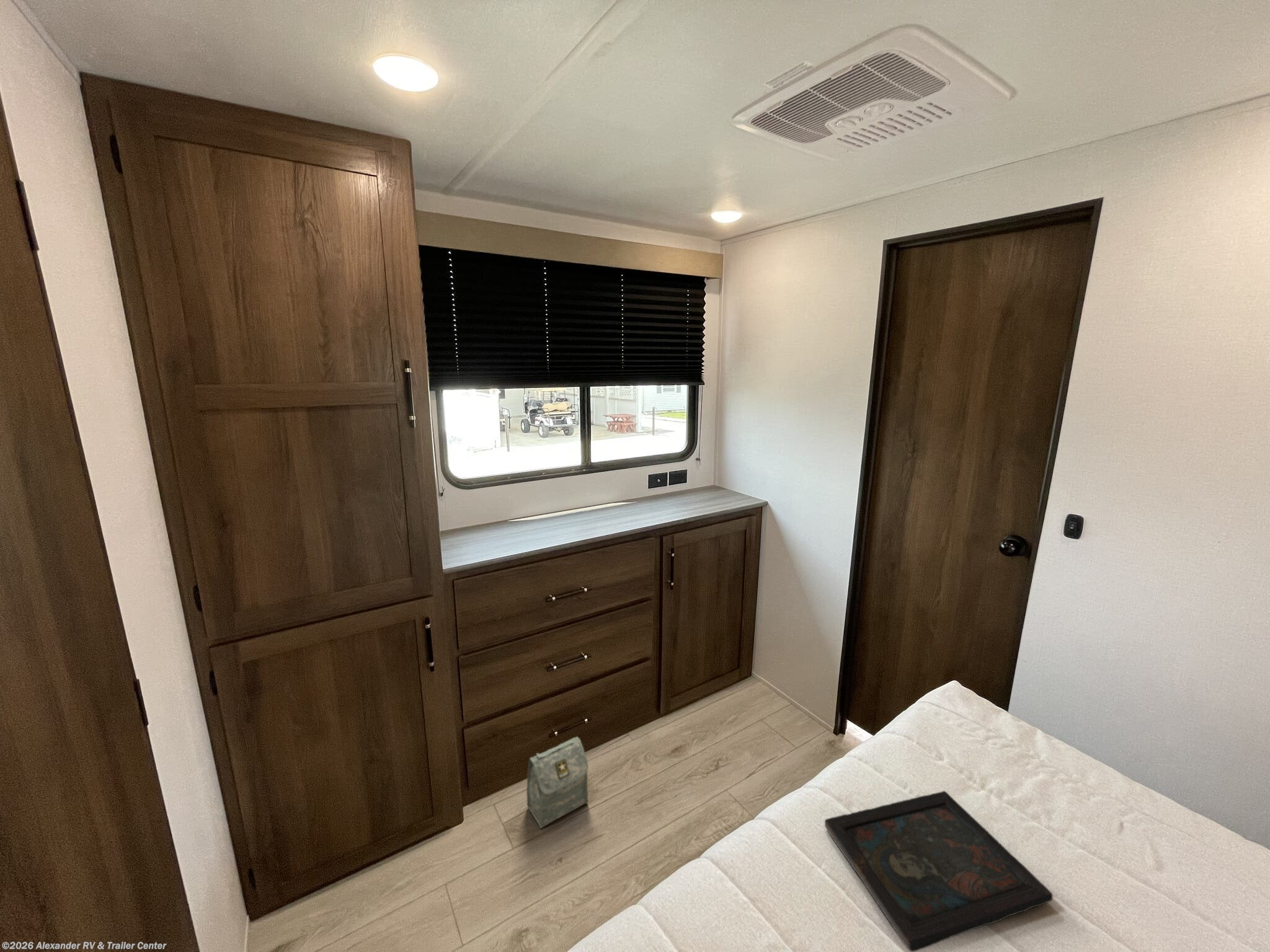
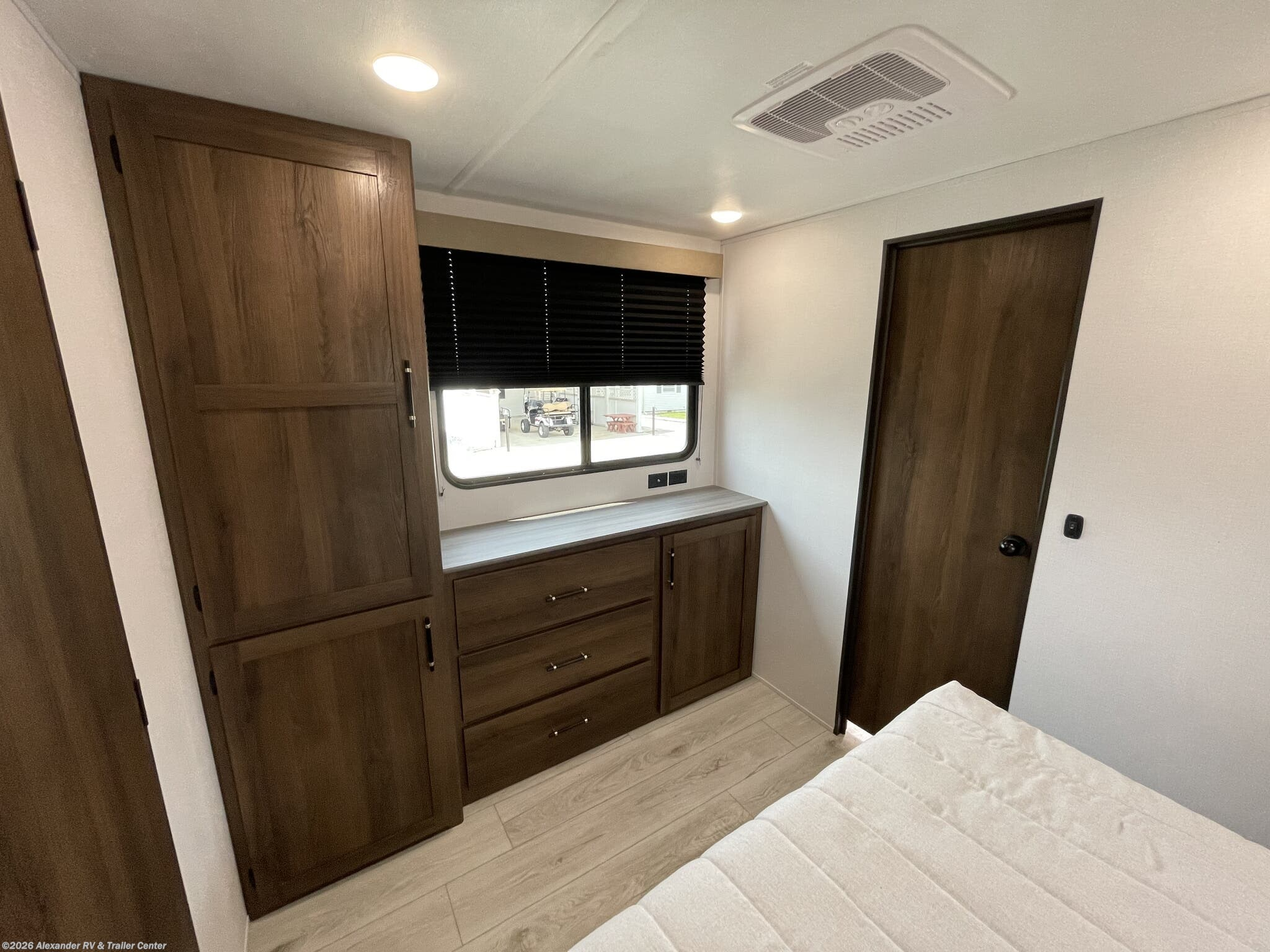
- tray [824,790,1054,952]
- bag [526,736,589,829]
